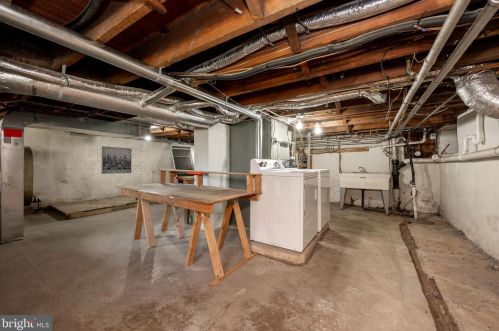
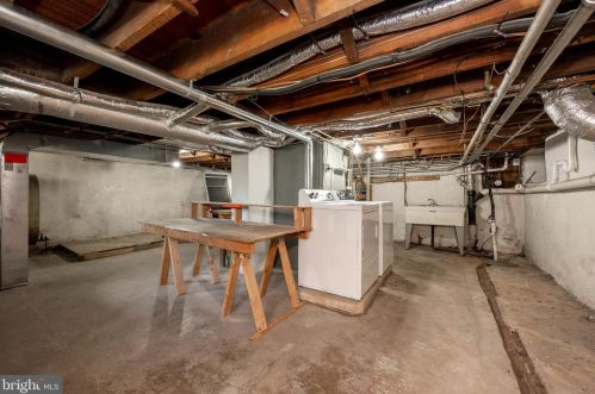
- wall art [101,145,133,175]
